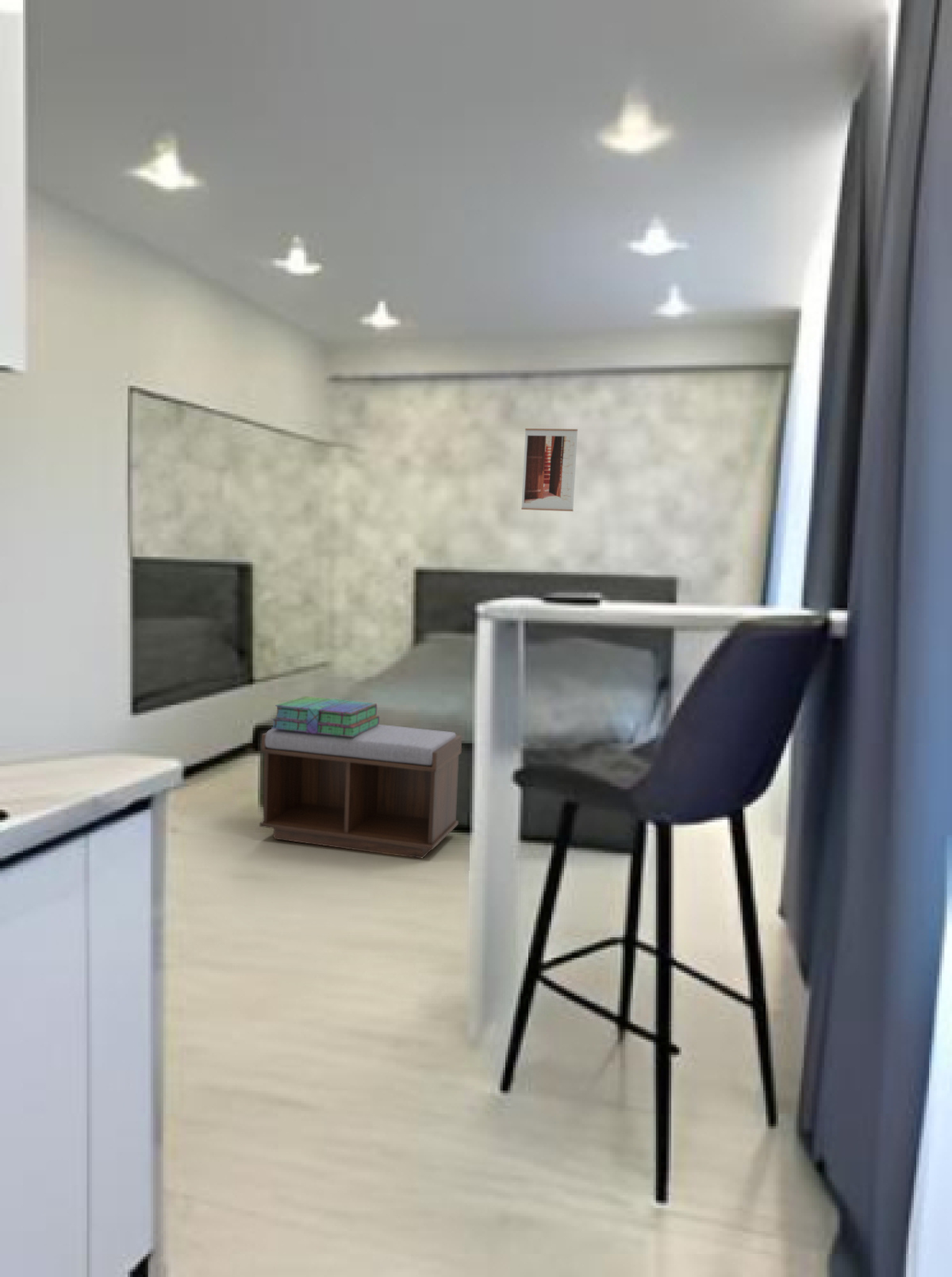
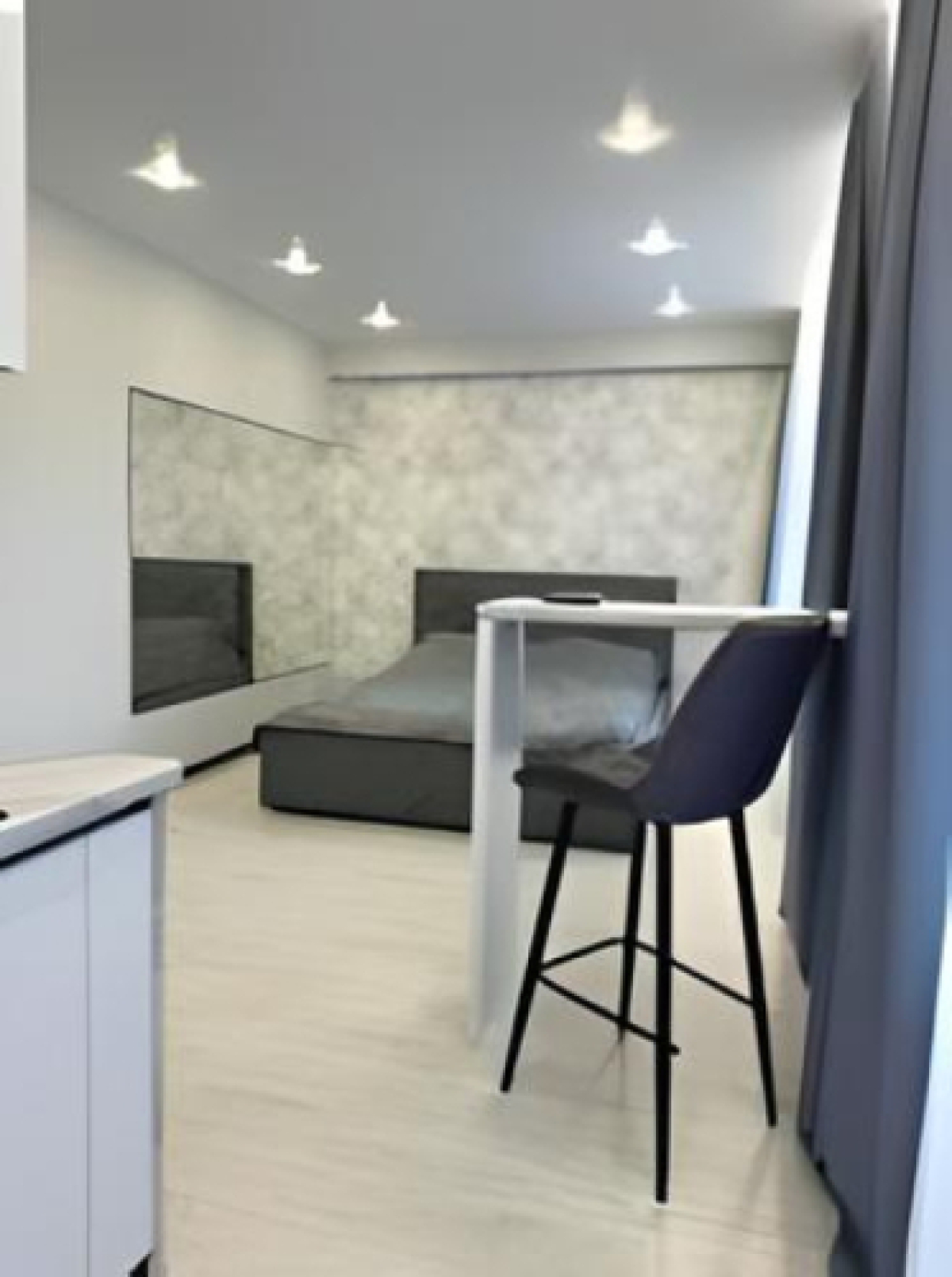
- stack of books [271,695,380,737]
- wall art [520,428,578,512]
- bench [259,724,463,860]
